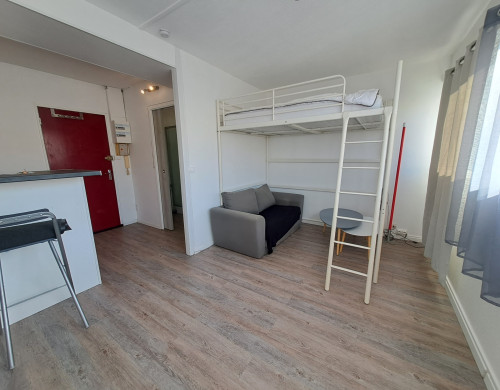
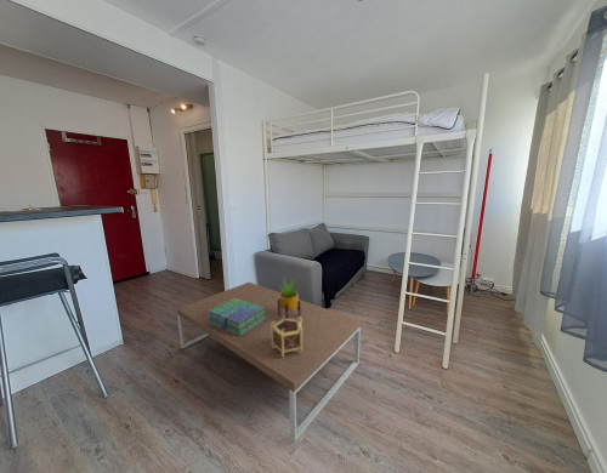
+ coffee table [176,281,362,443]
+ decorative box [271,315,302,357]
+ stack of books [208,298,267,336]
+ potted plant [277,275,300,319]
